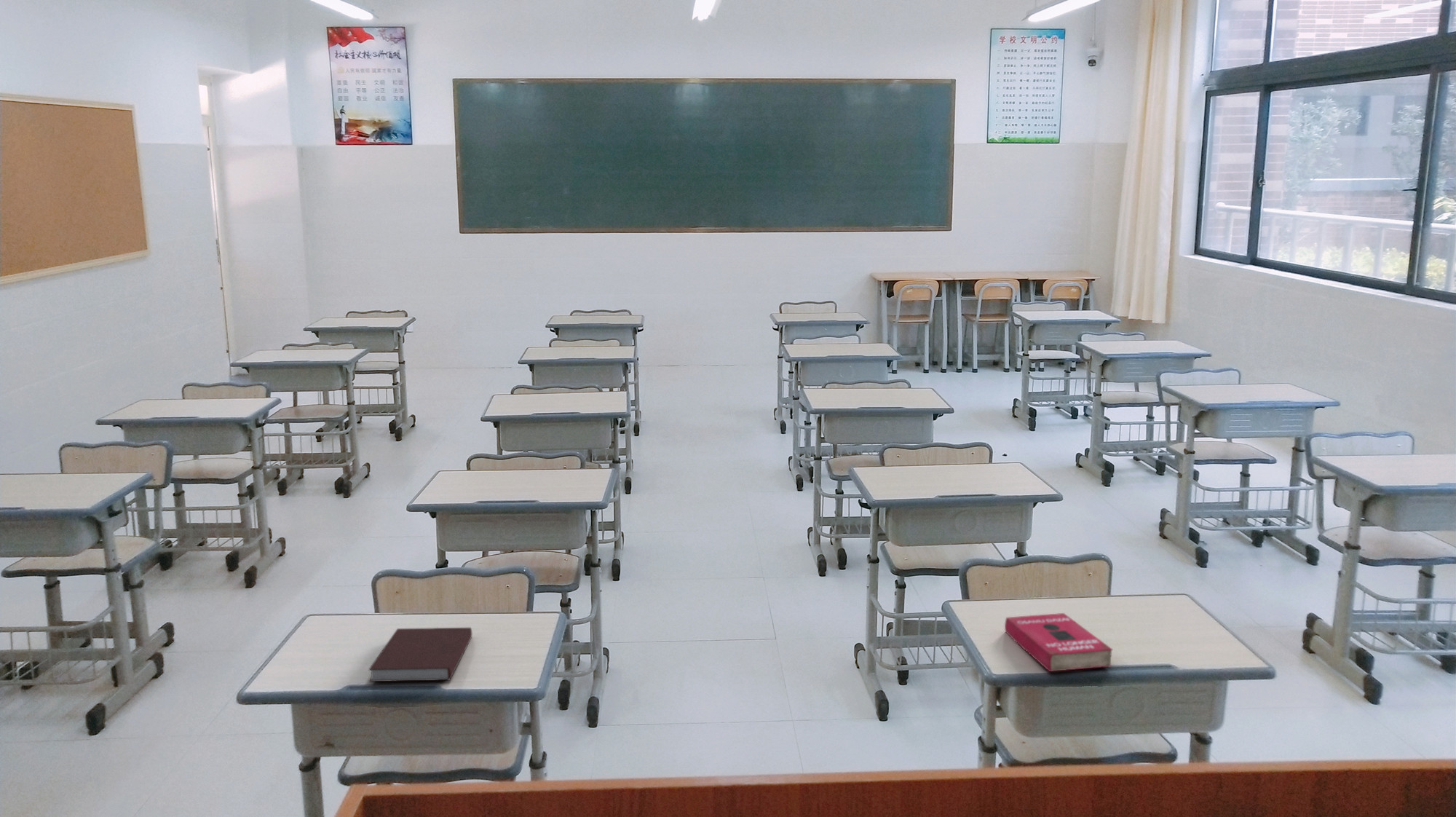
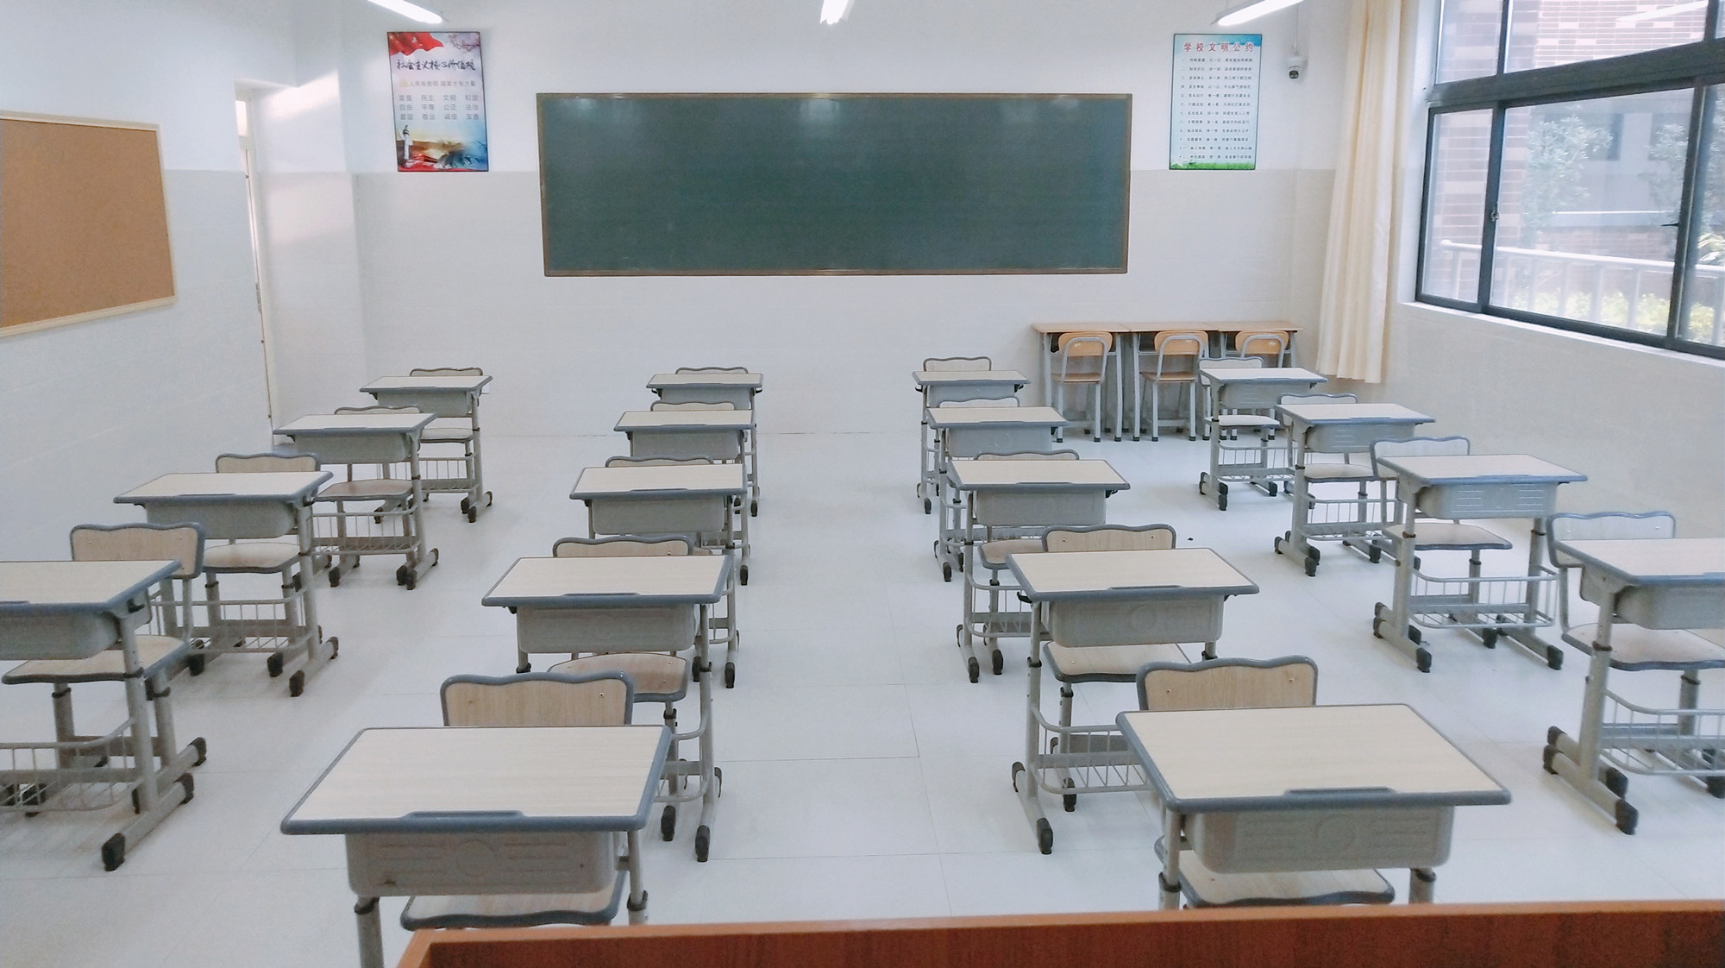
- book [1004,612,1113,672]
- notebook [368,627,472,682]
